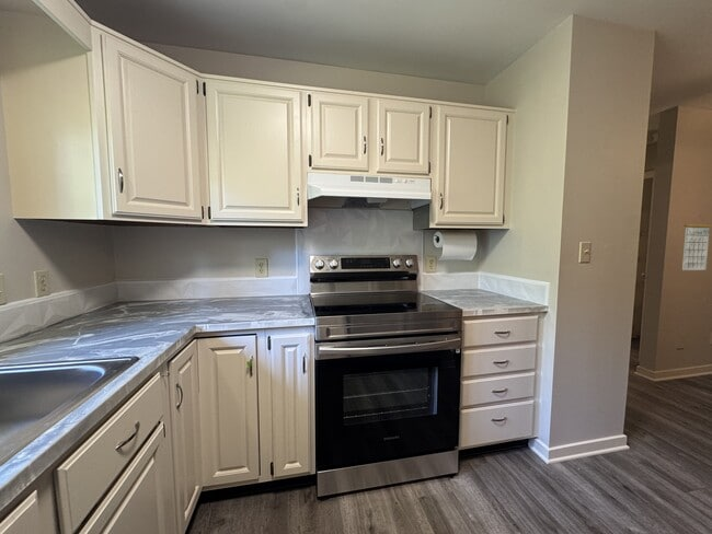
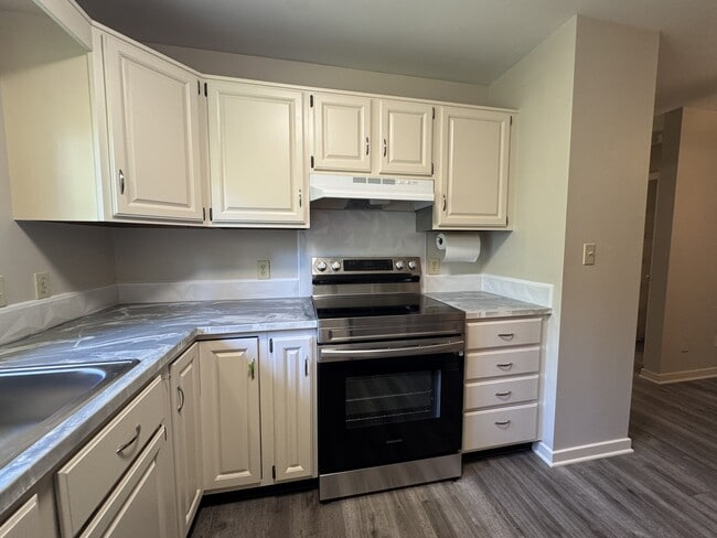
- calendar [681,217,712,271]
